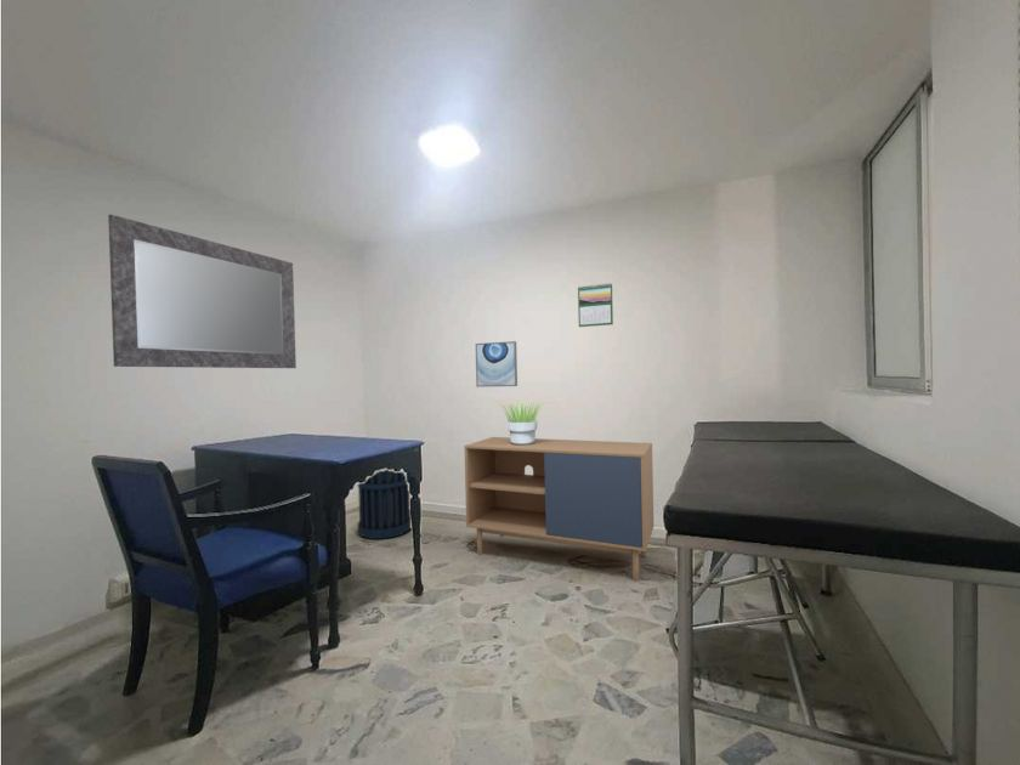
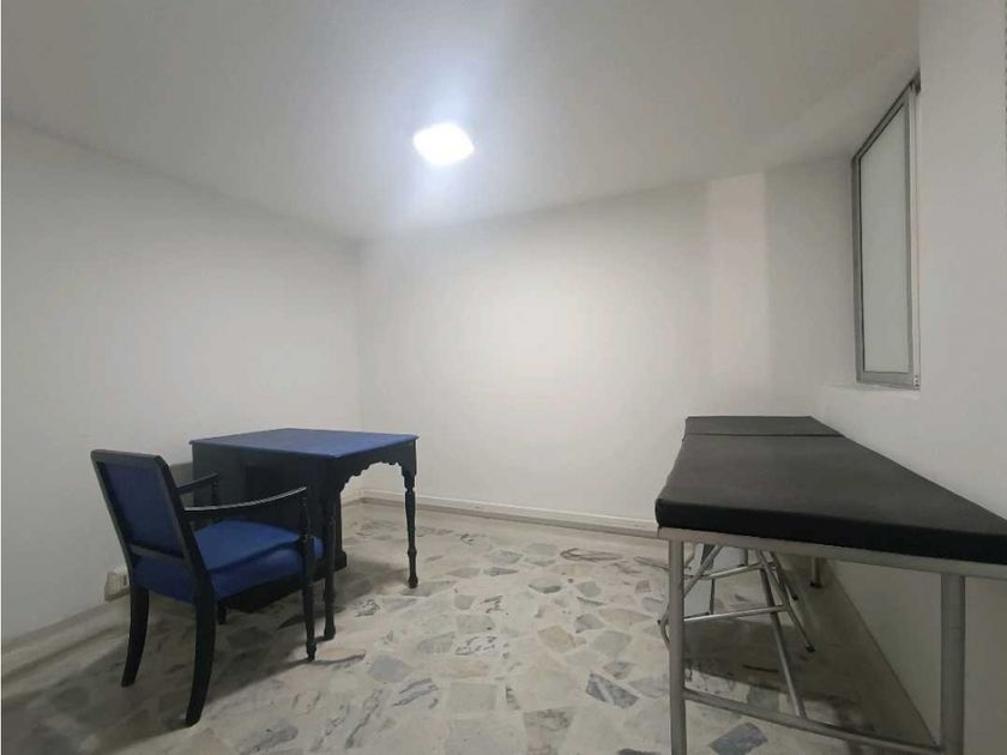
- trash can [356,469,412,540]
- potted plant [499,399,544,444]
- mirror [107,214,298,369]
- storage cabinet [463,436,654,580]
- calendar [577,282,614,328]
- wall art [475,340,518,389]
